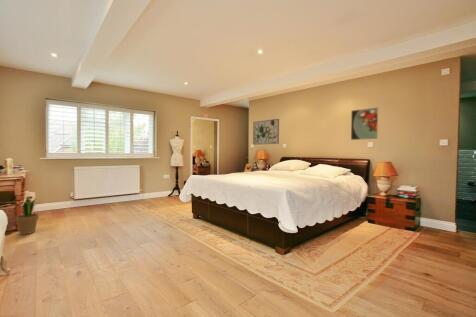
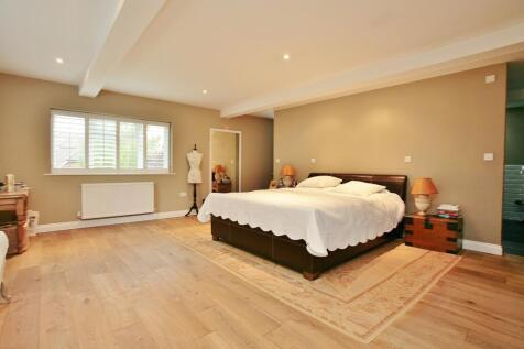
- potted plant [15,197,42,236]
- wall art [252,118,280,146]
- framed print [350,106,380,141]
